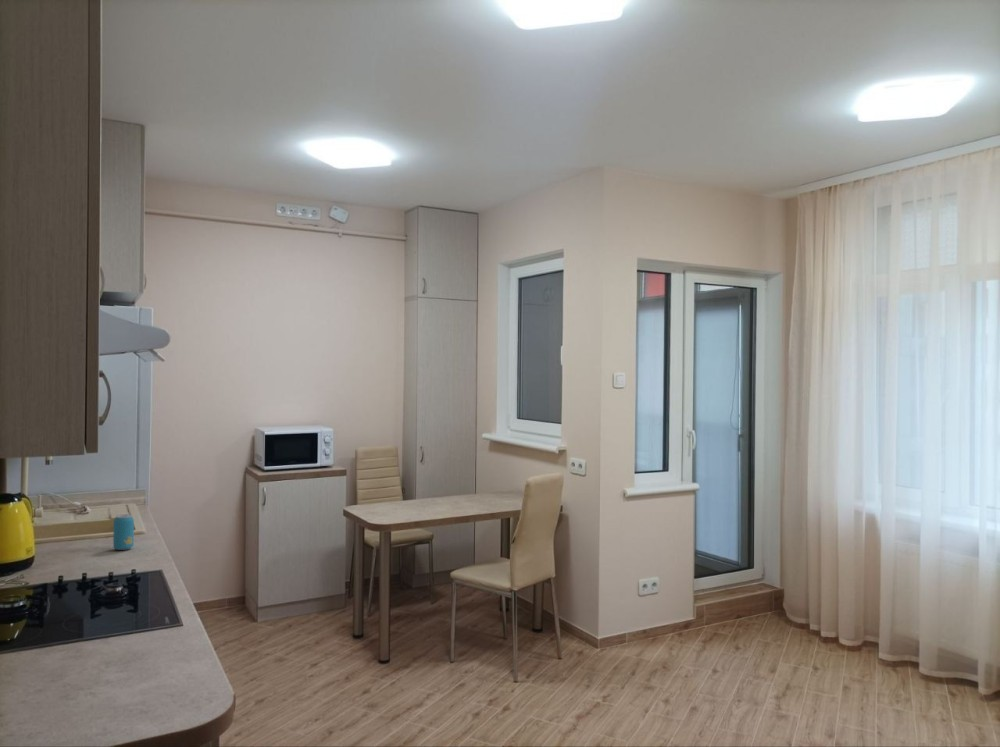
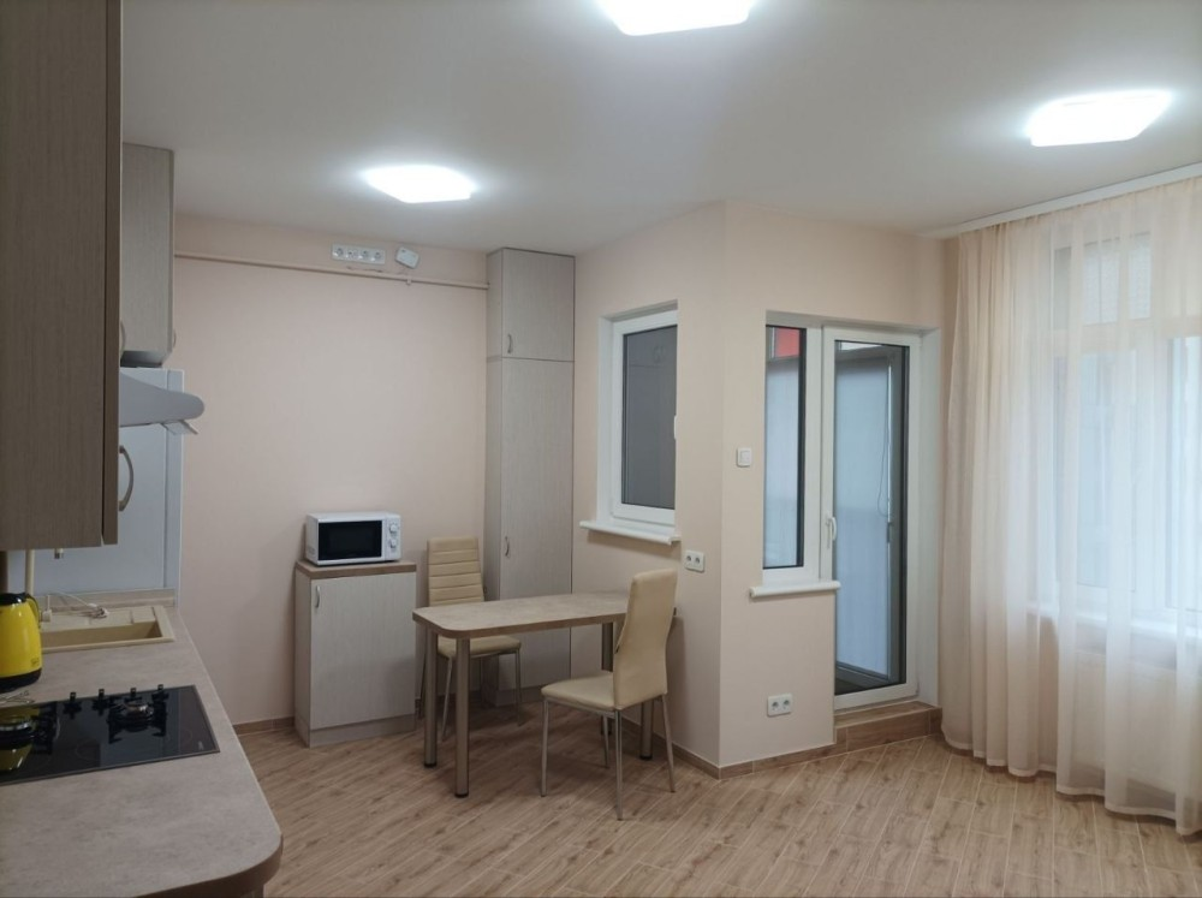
- beverage can [112,513,135,551]
